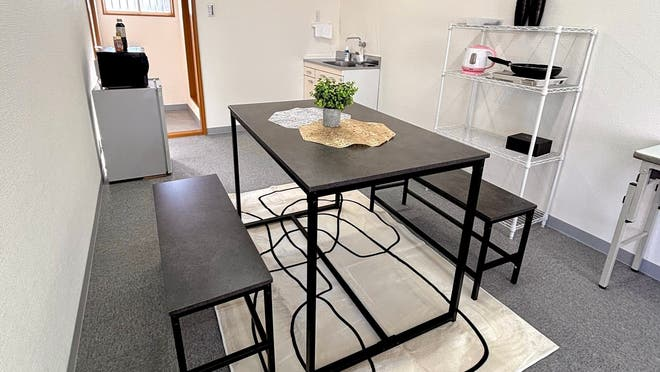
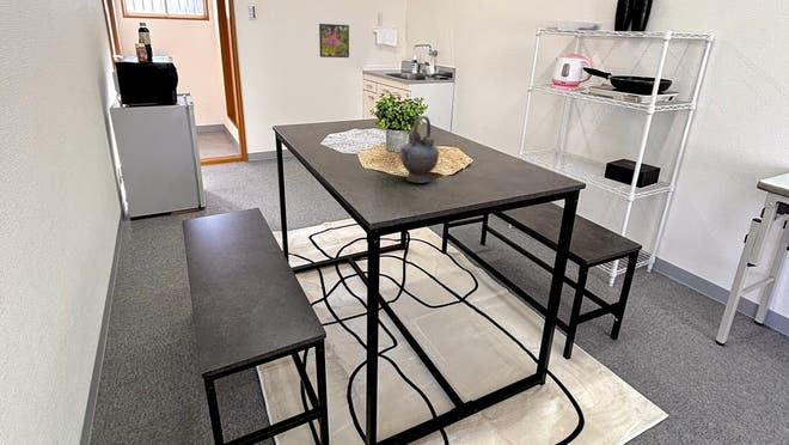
+ teapot [399,115,440,184]
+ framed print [318,23,350,59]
